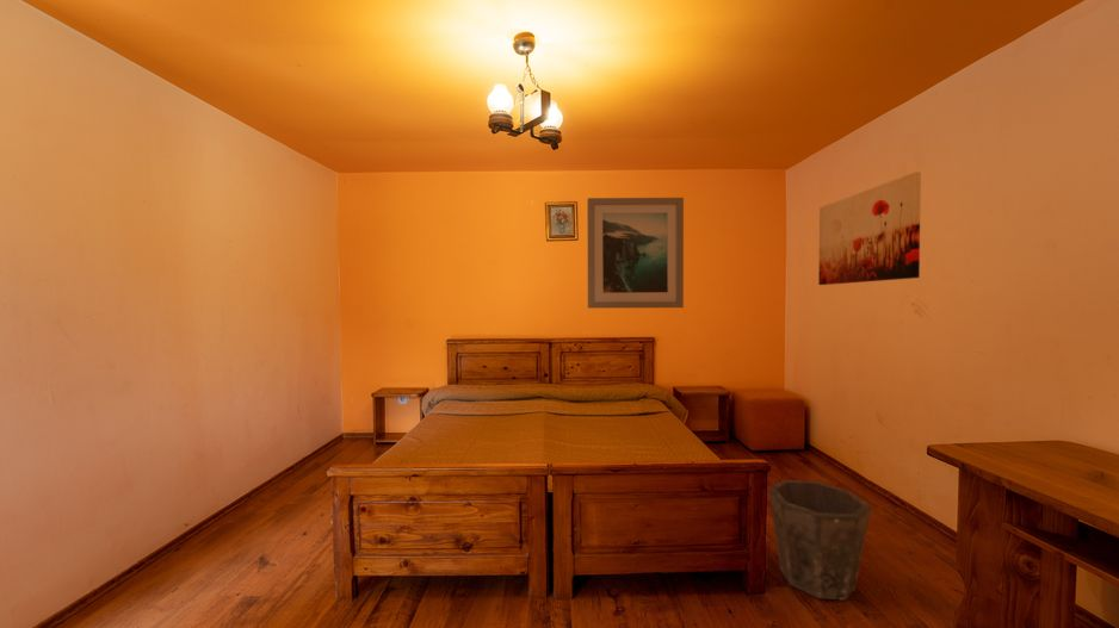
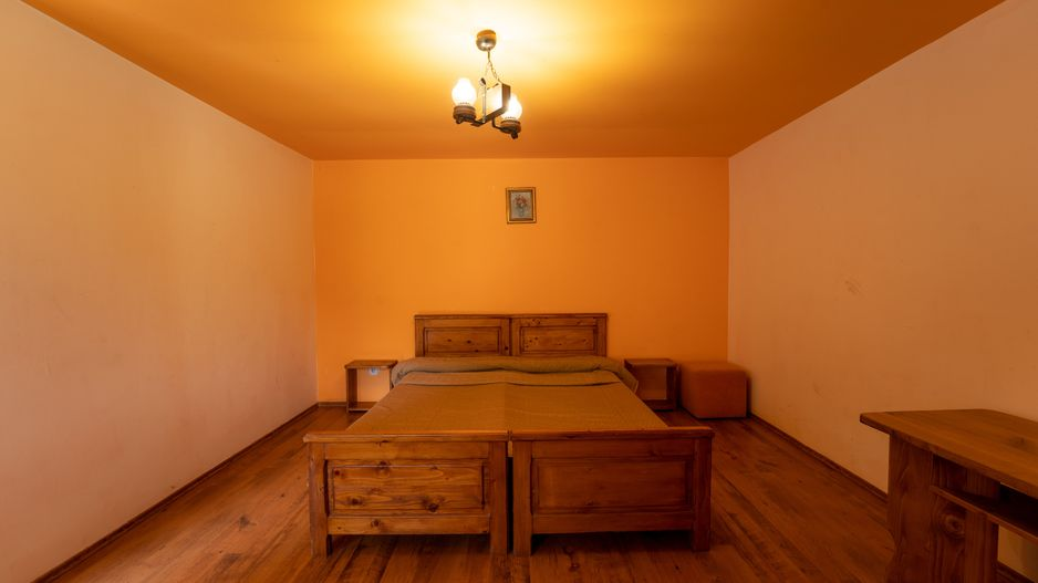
- wall art [586,197,685,310]
- wall art [817,170,922,286]
- waste bin [767,479,872,602]
